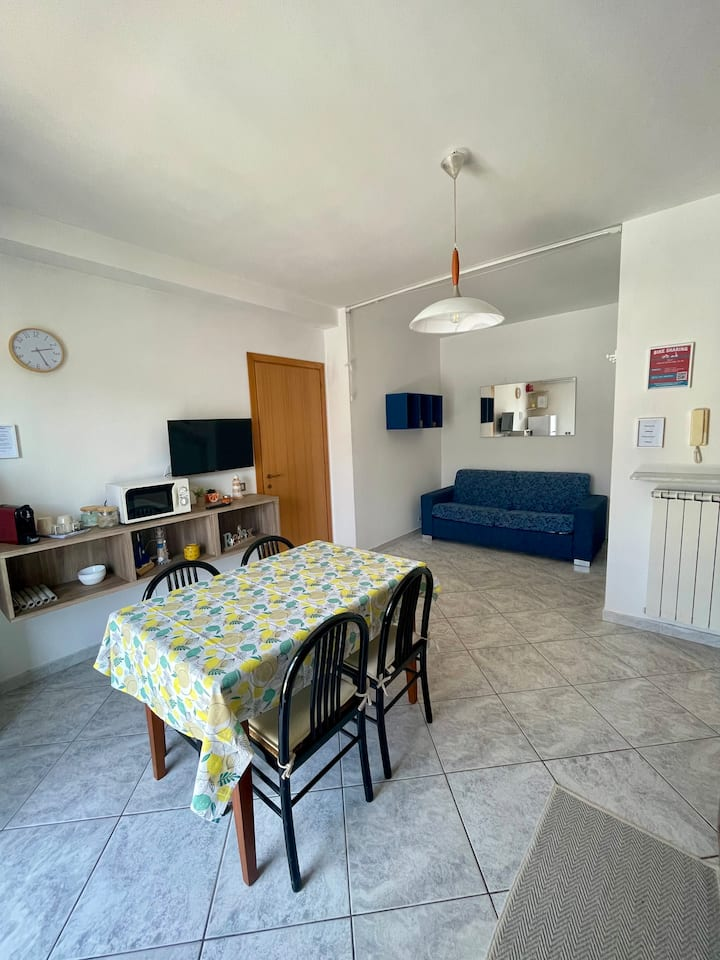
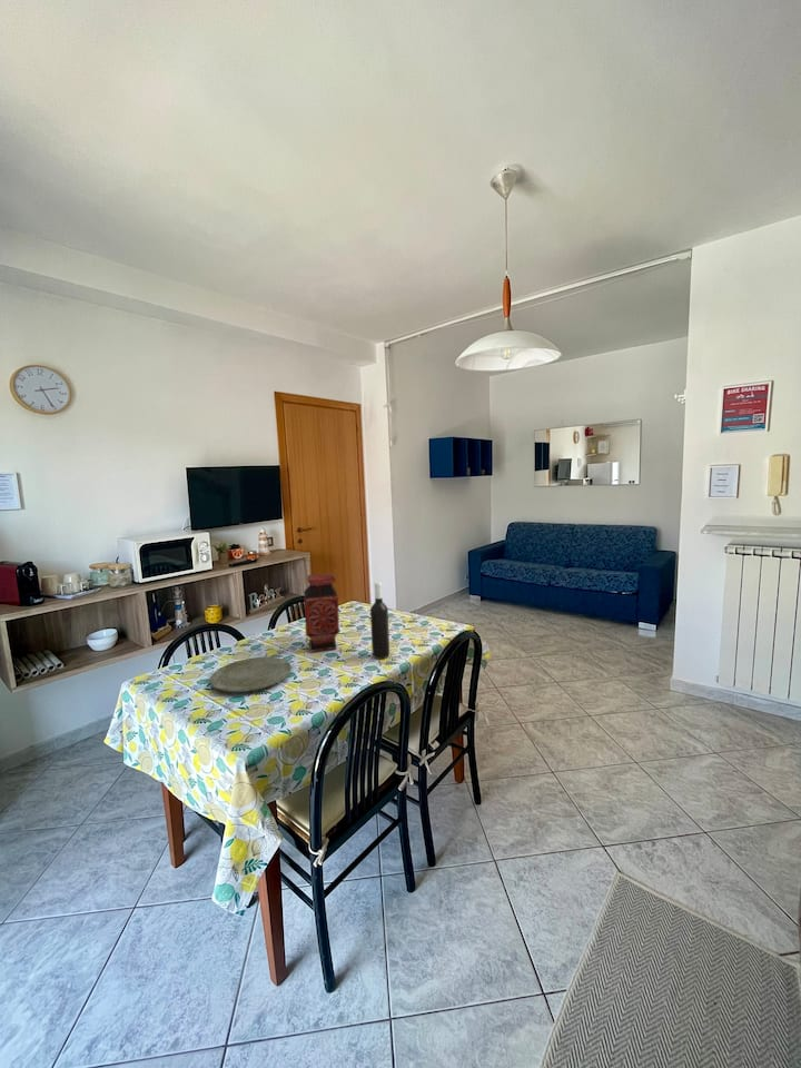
+ wine bottle [369,581,390,660]
+ plate [209,655,293,693]
+ vase [303,572,340,653]
